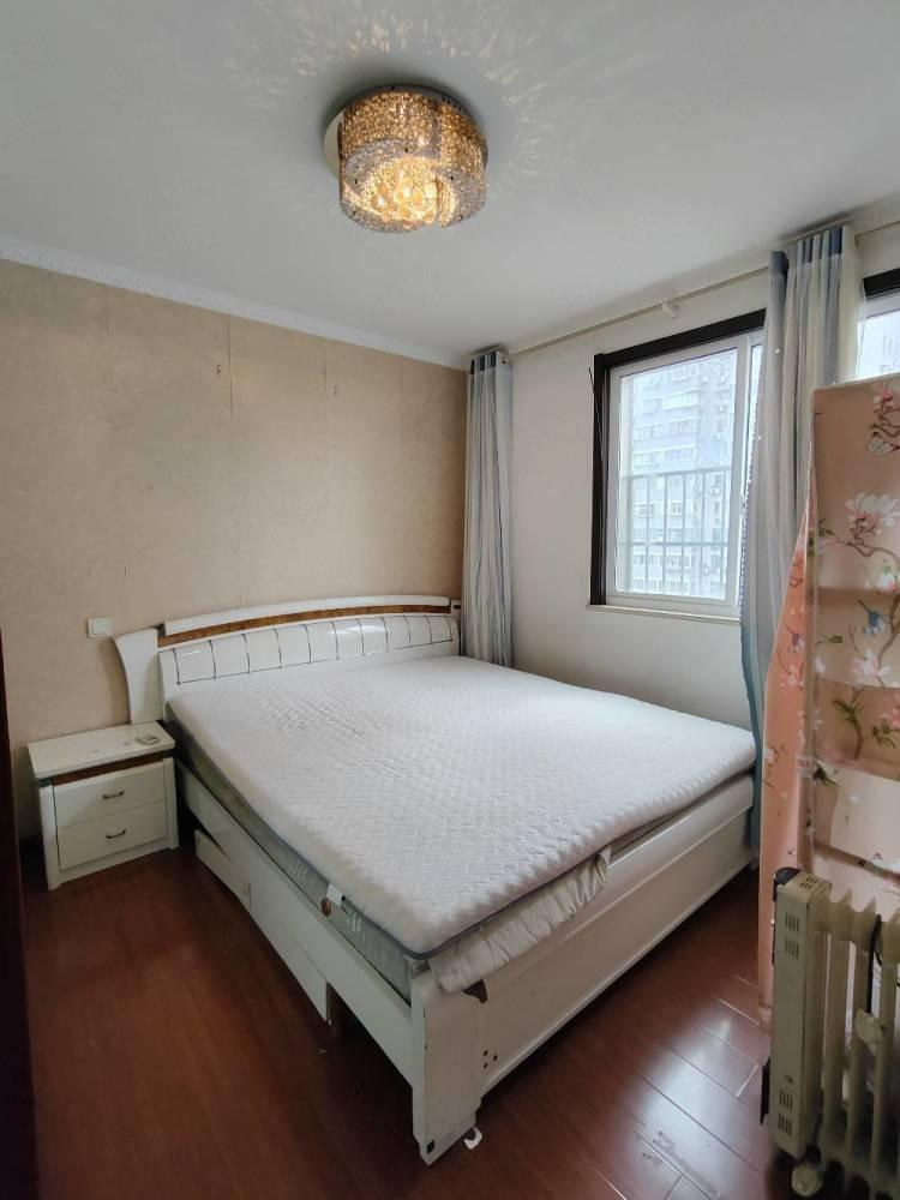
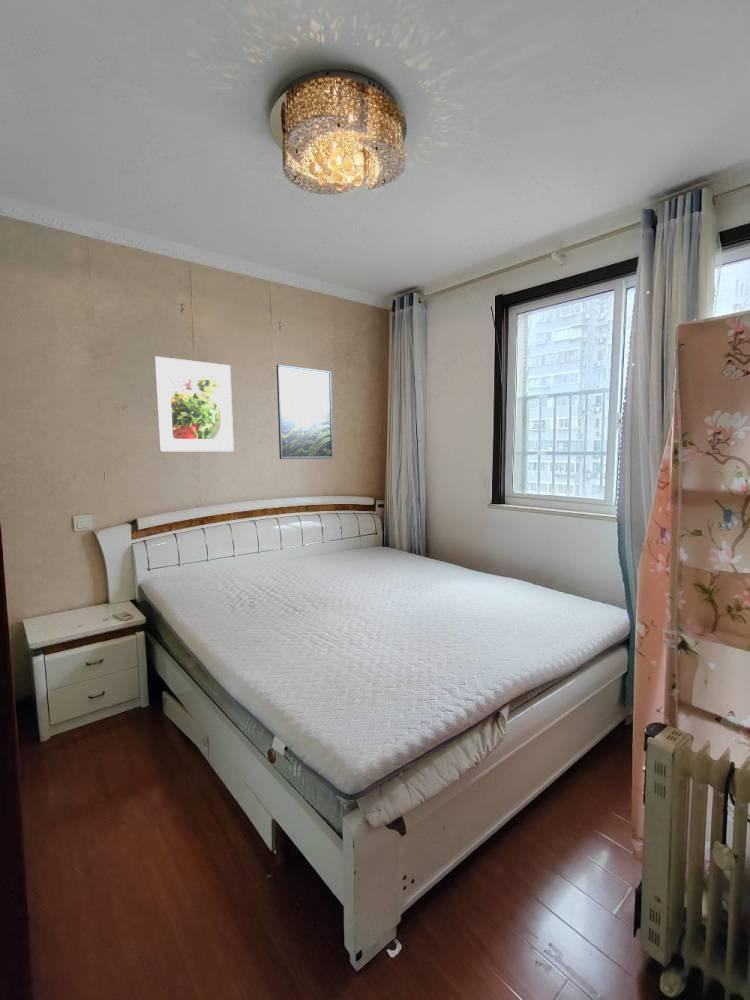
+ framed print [153,355,235,452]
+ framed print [276,363,334,460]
